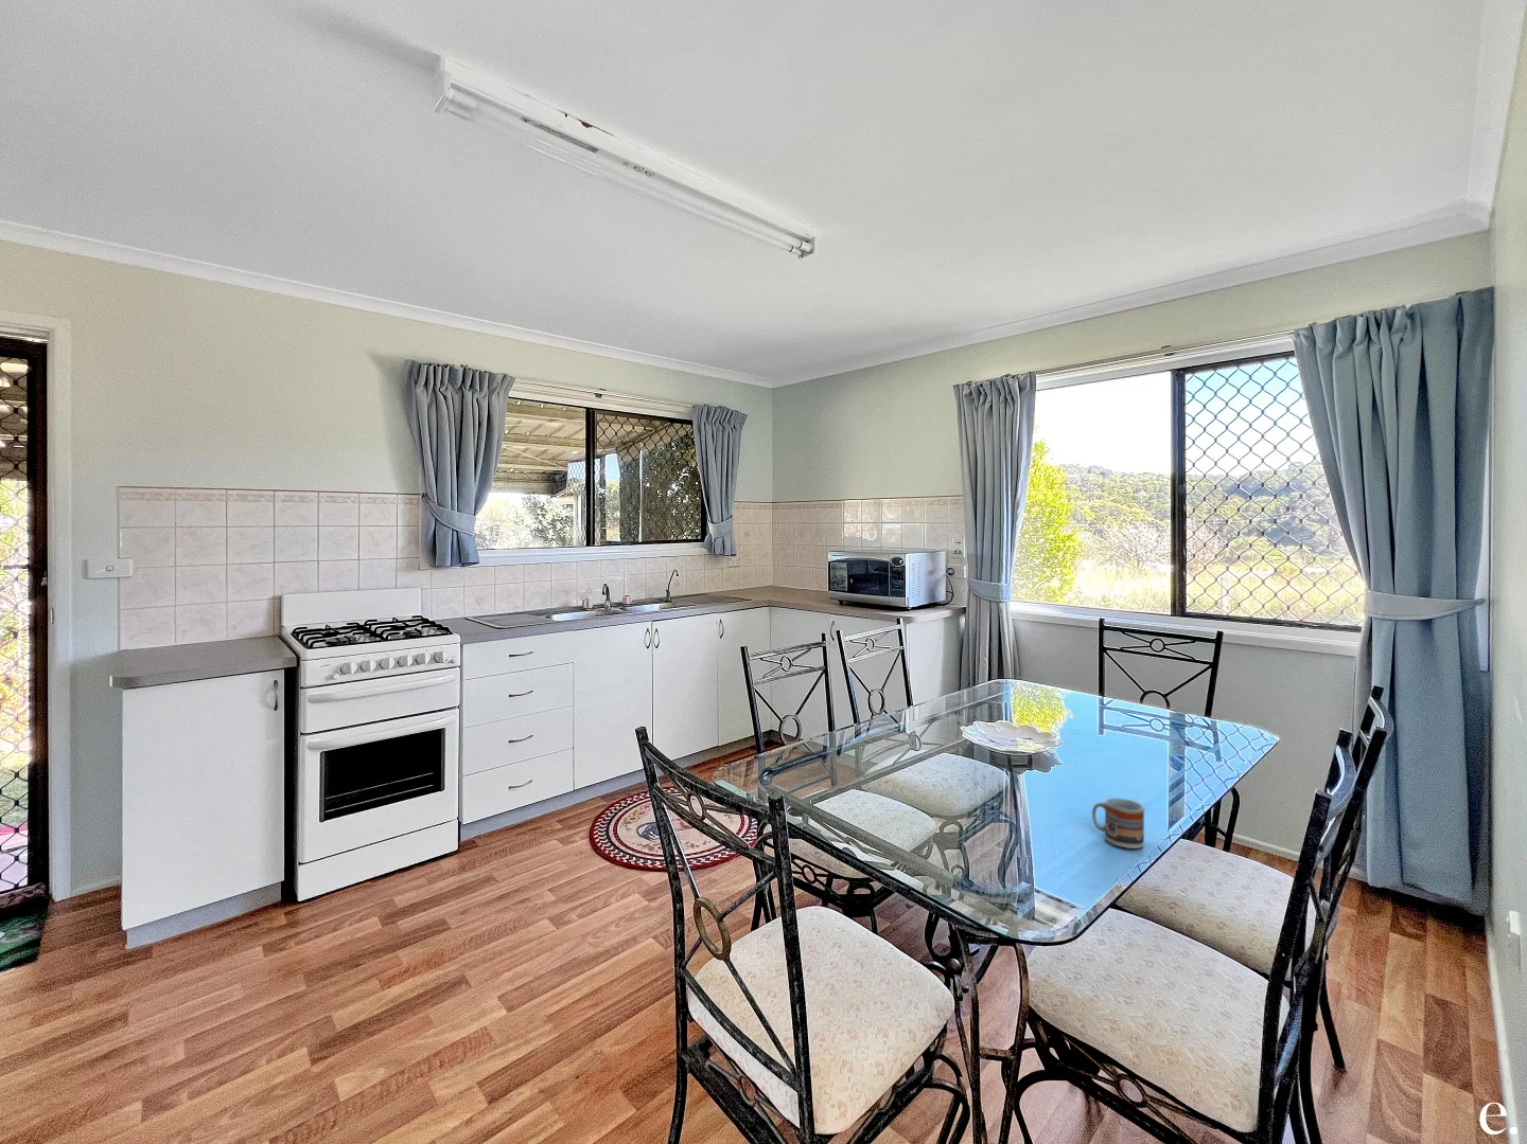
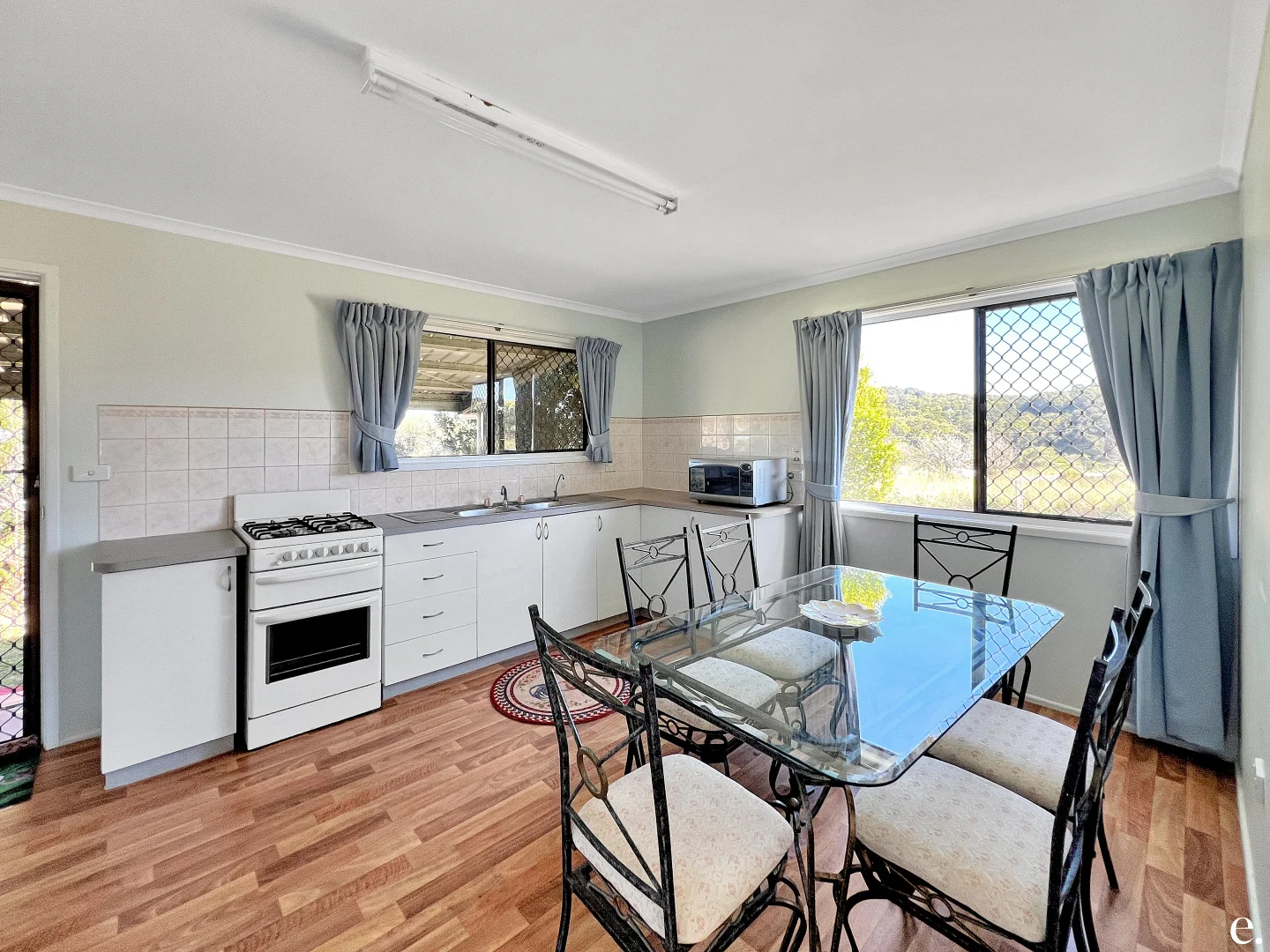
- cup [1092,797,1146,850]
